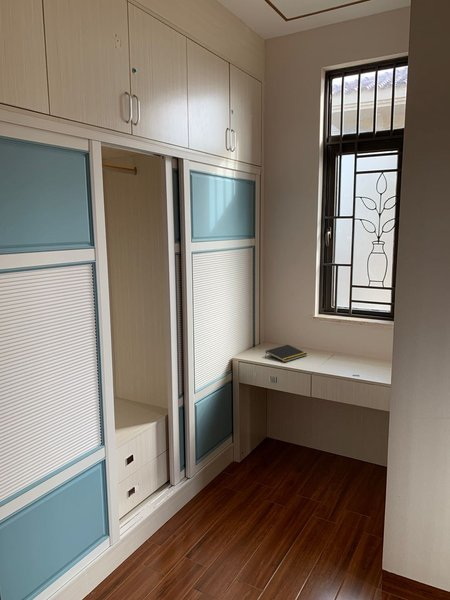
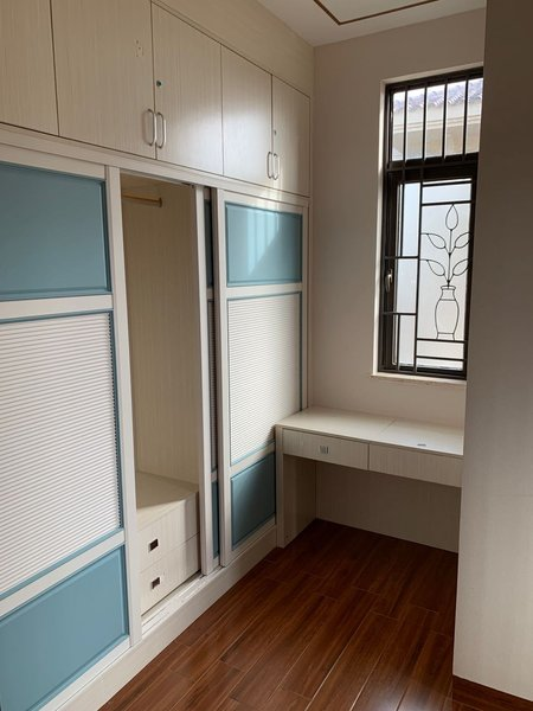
- notepad [264,344,308,363]
